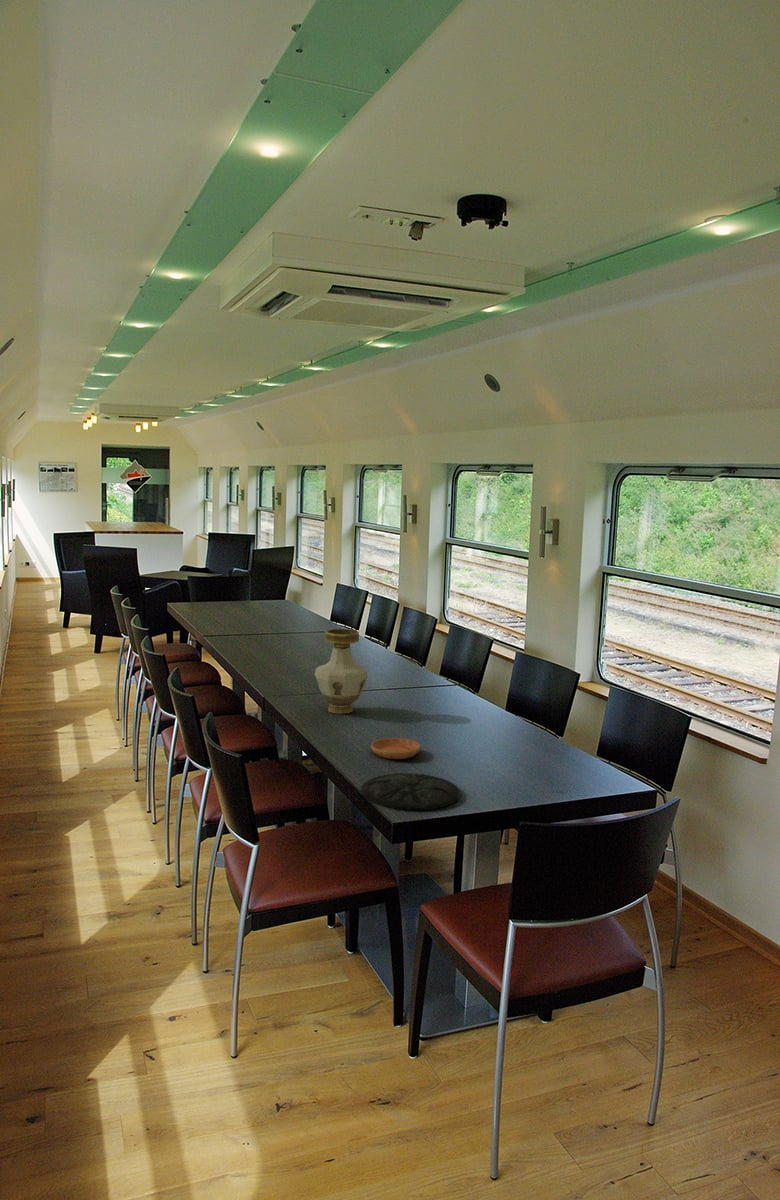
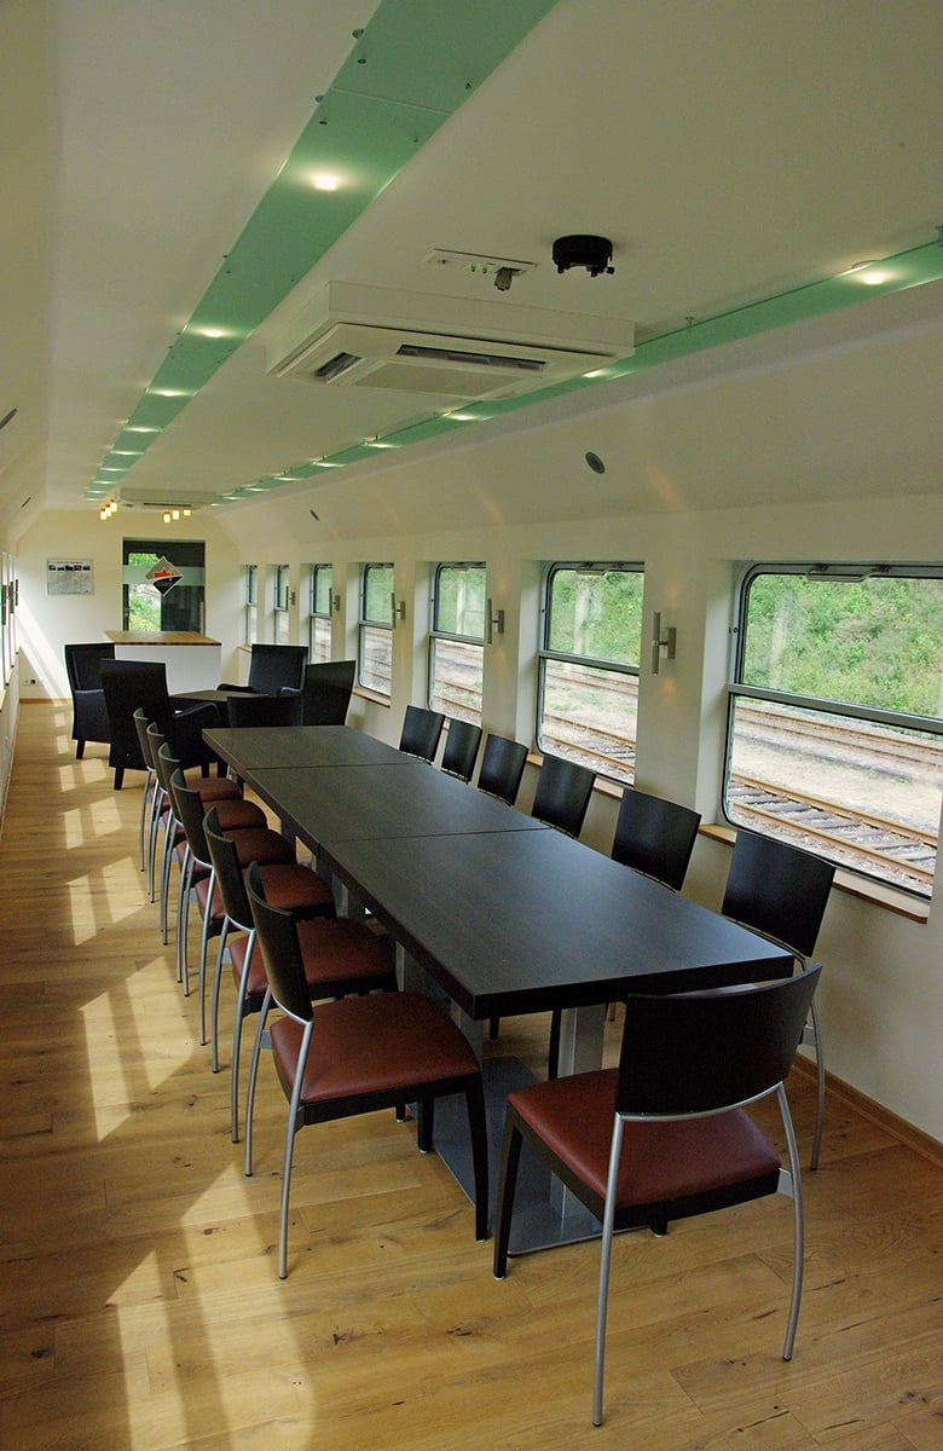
- plate [360,772,461,811]
- saucer [370,737,421,760]
- vase [314,628,369,715]
